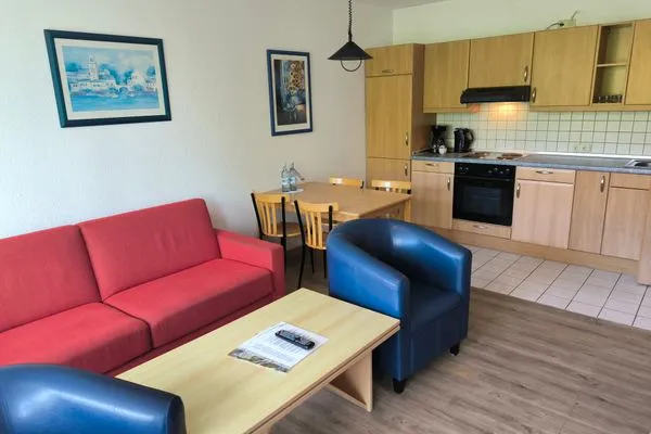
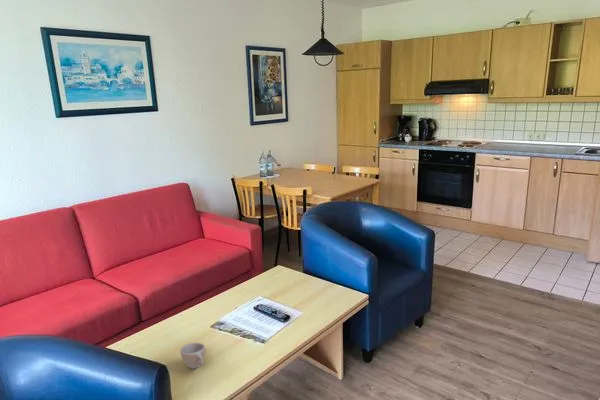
+ cup [179,342,206,370]
